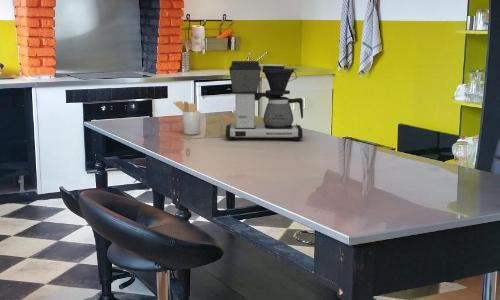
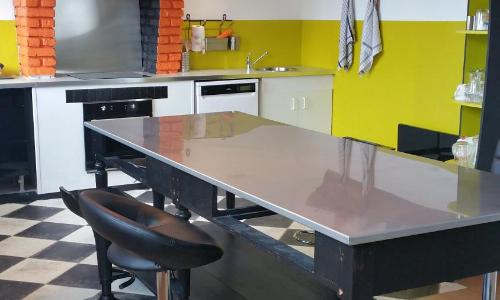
- utensil holder [172,100,201,136]
- coffee maker [225,60,304,141]
